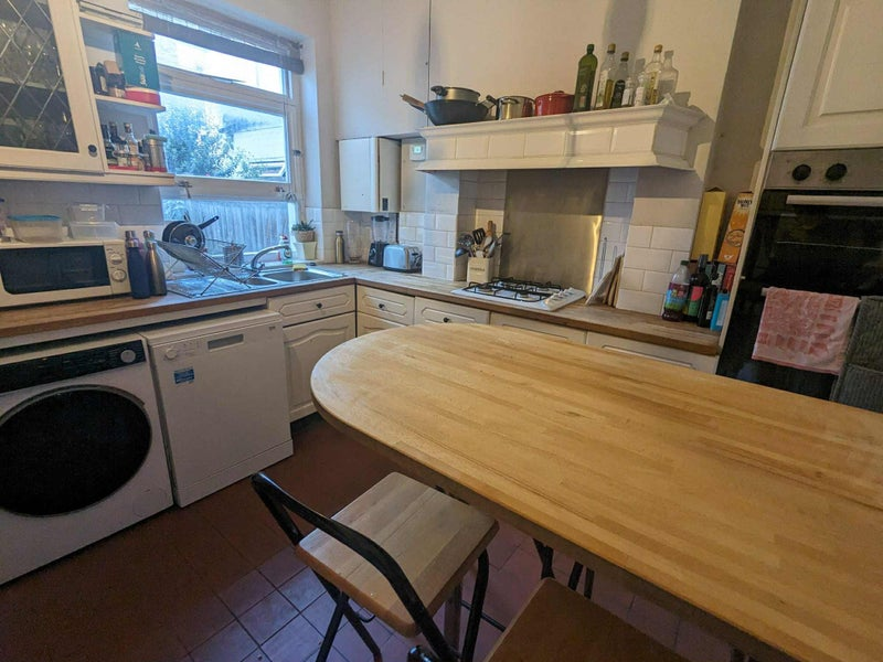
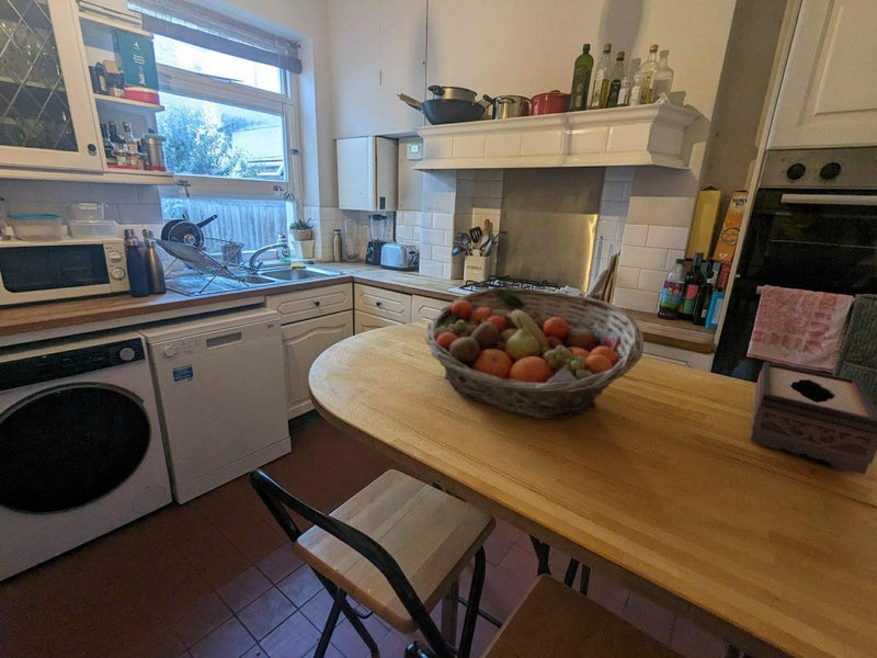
+ fruit basket [424,286,645,420]
+ tissue box [749,361,877,476]
